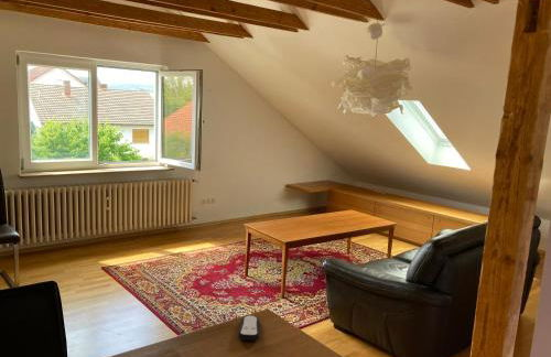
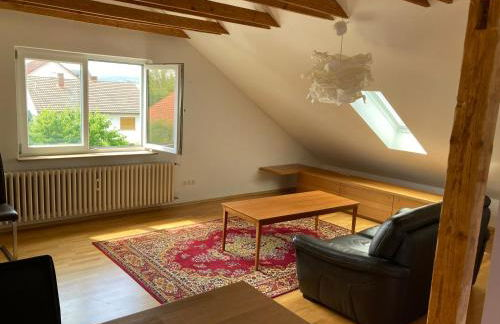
- remote control [237,314,260,342]
